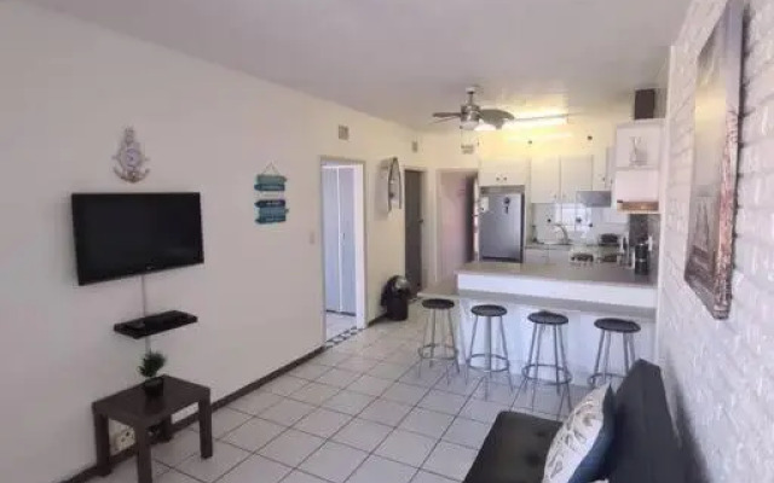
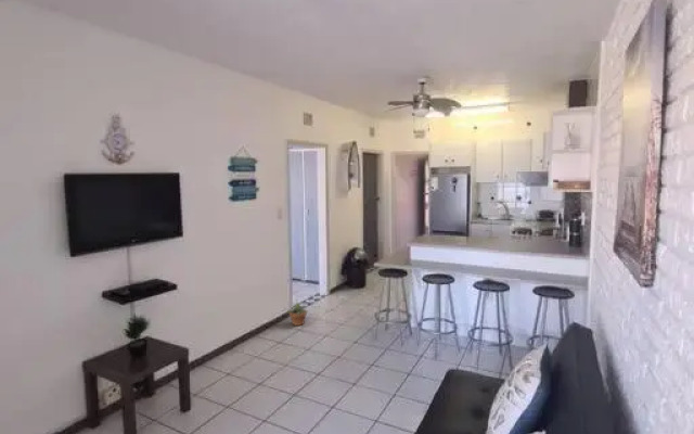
+ potted plant [285,299,310,327]
